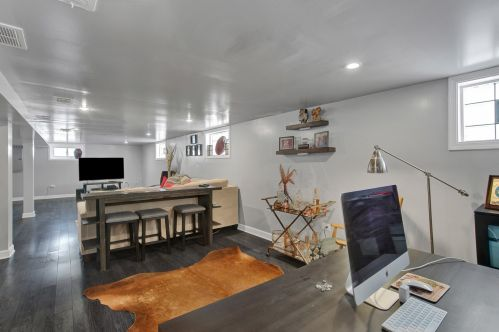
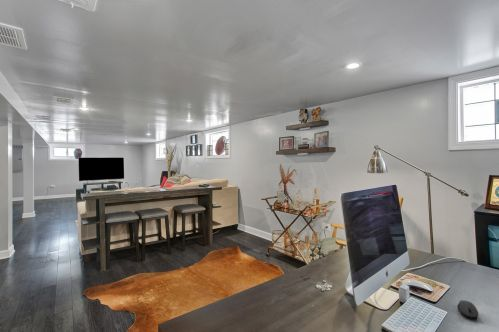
+ computer mouse [456,299,479,320]
